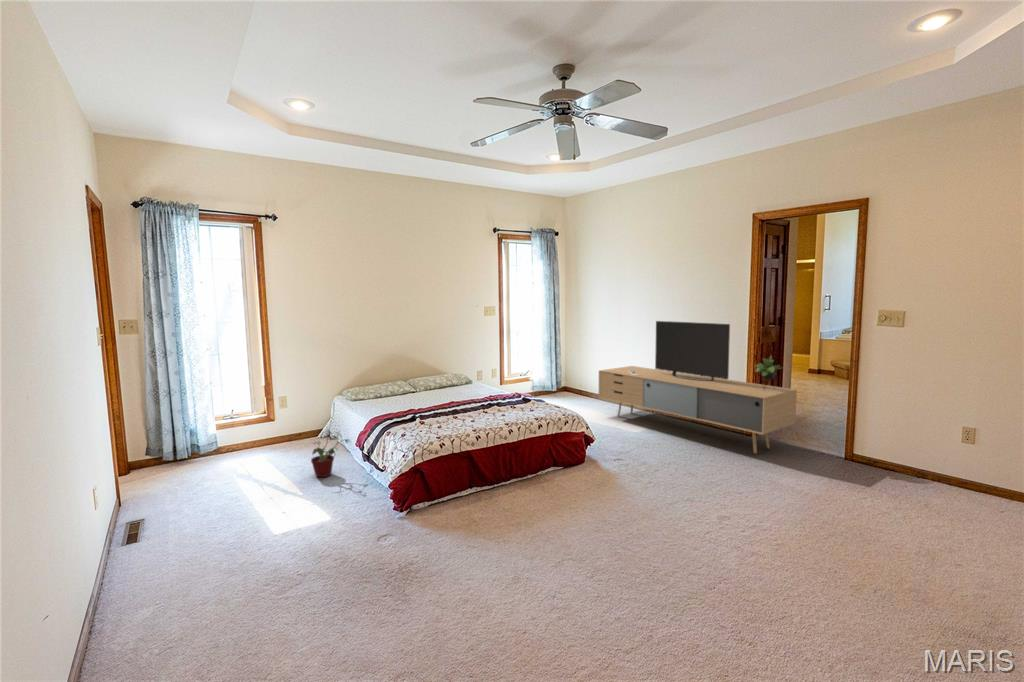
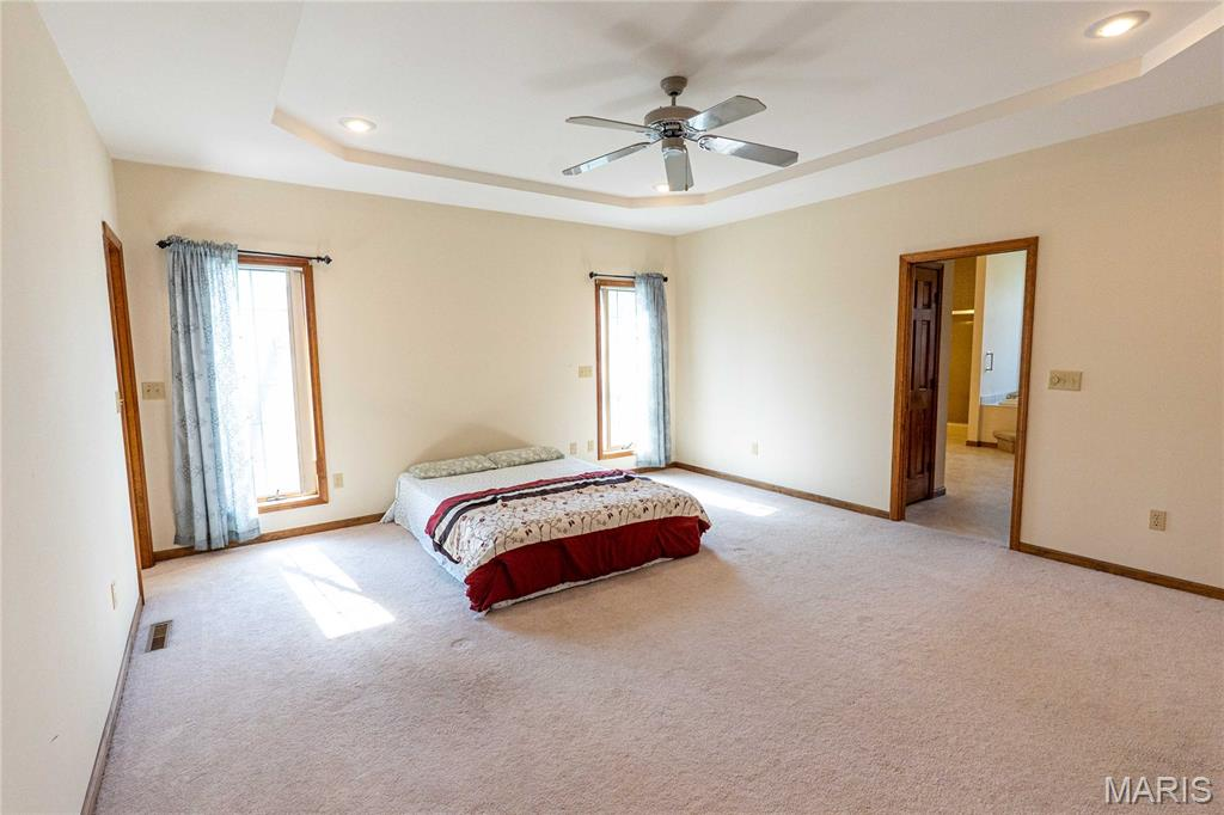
- potted plant [310,428,352,478]
- media console [598,320,798,454]
